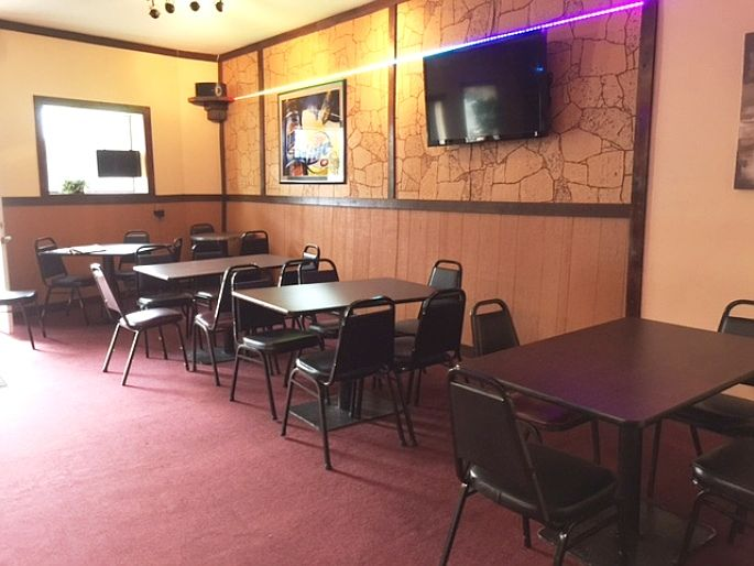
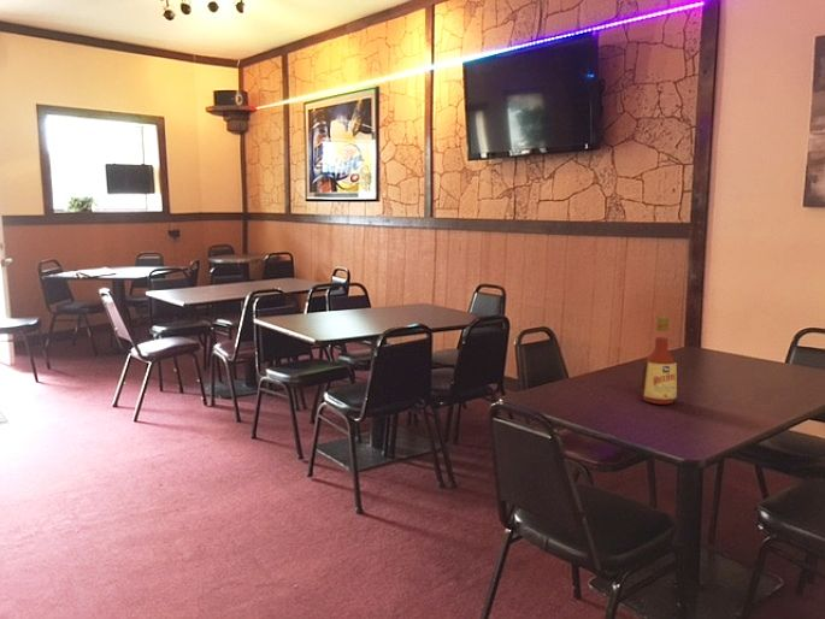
+ bottle [640,316,678,405]
